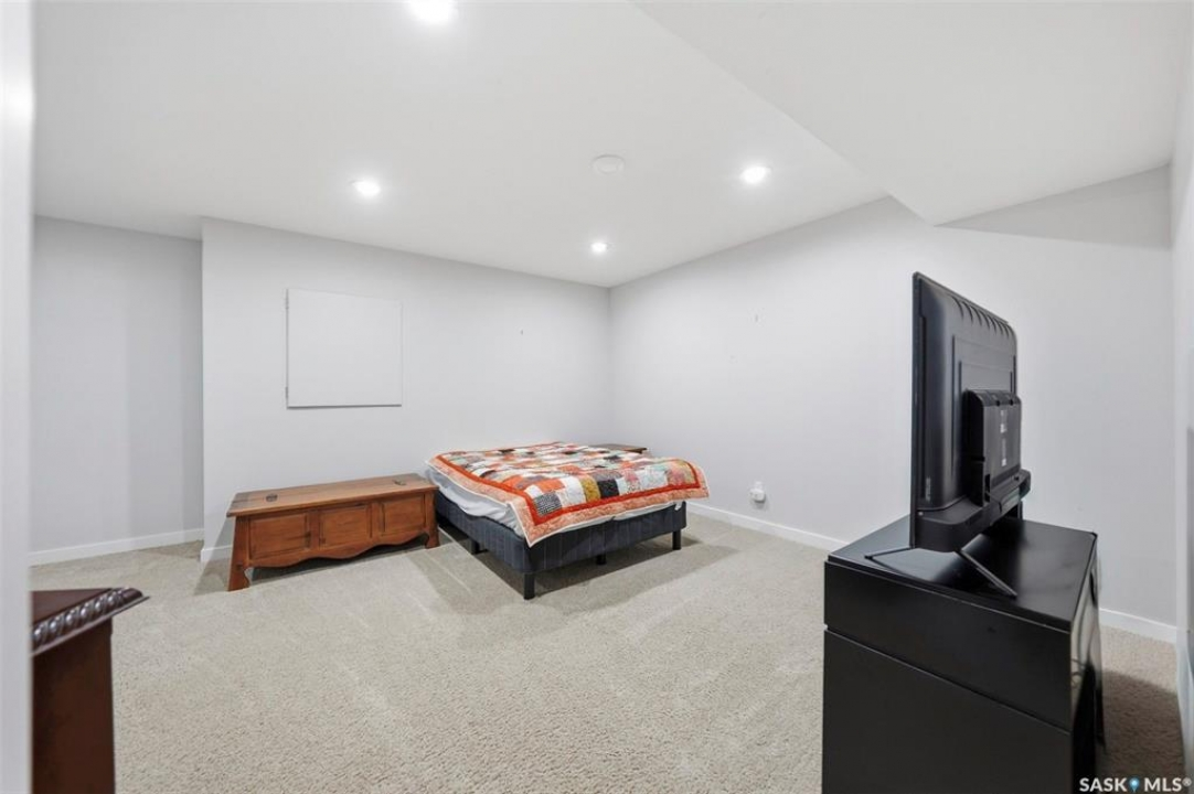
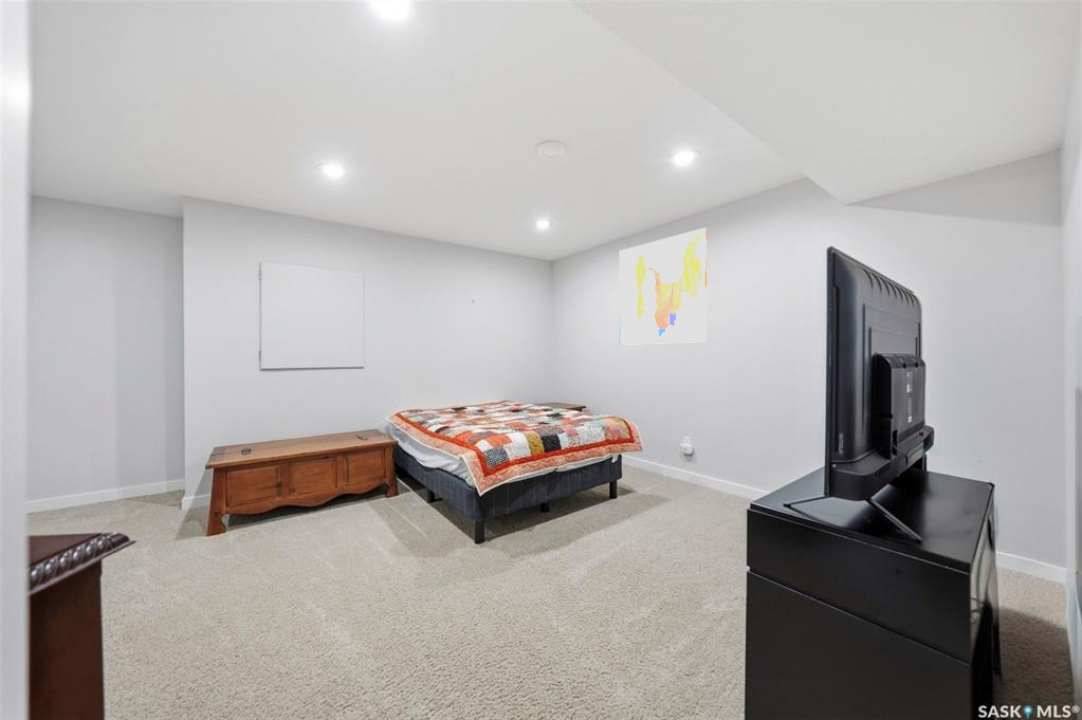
+ wall art [618,227,708,346]
